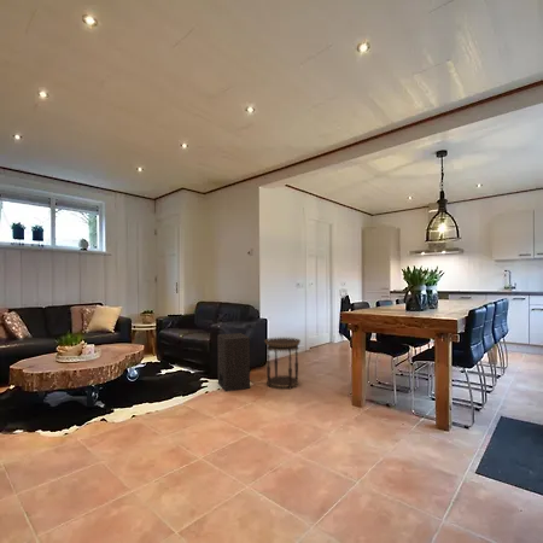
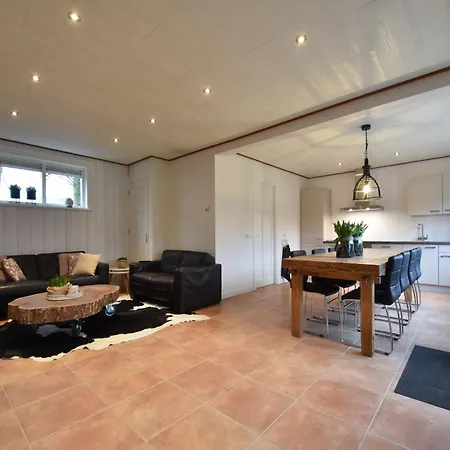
- speaker [216,332,251,393]
- side table [263,335,302,390]
